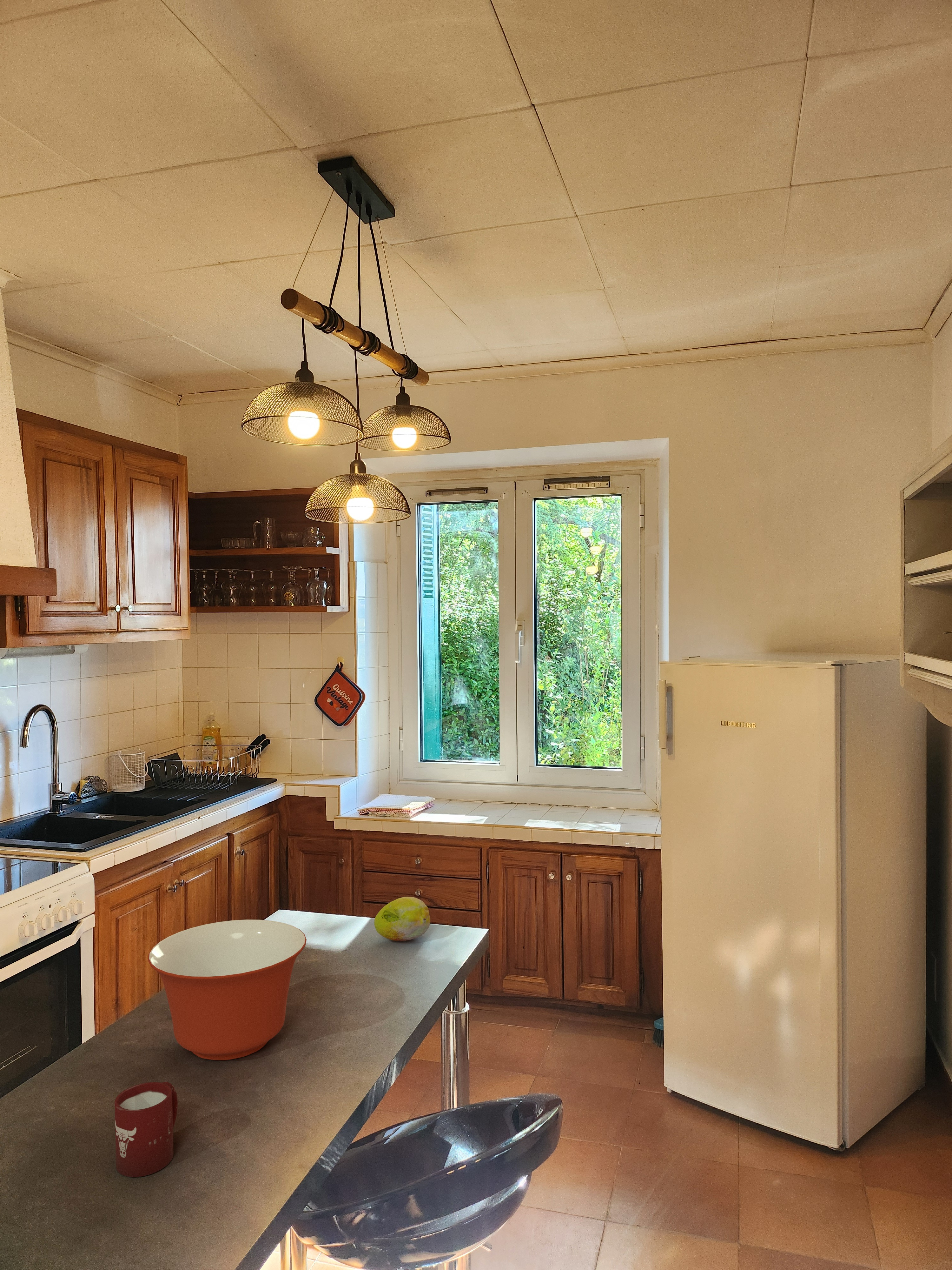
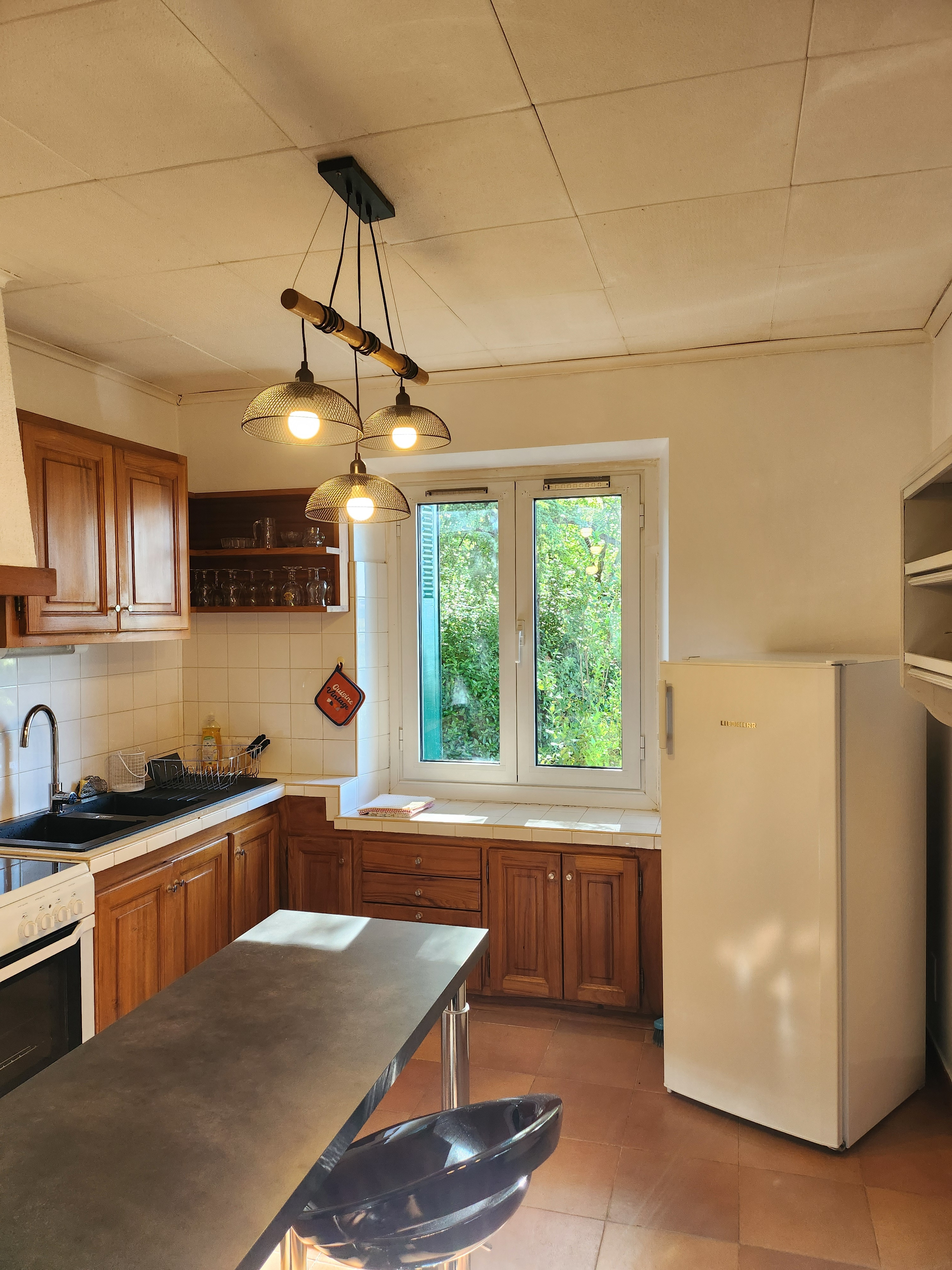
- mixing bowl [148,919,307,1060]
- cup [114,1081,178,1177]
- fruit [374,896,431,941]
